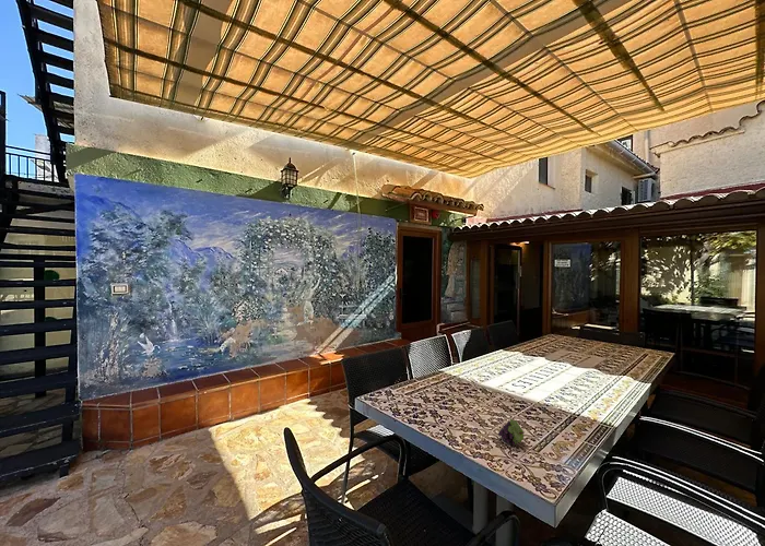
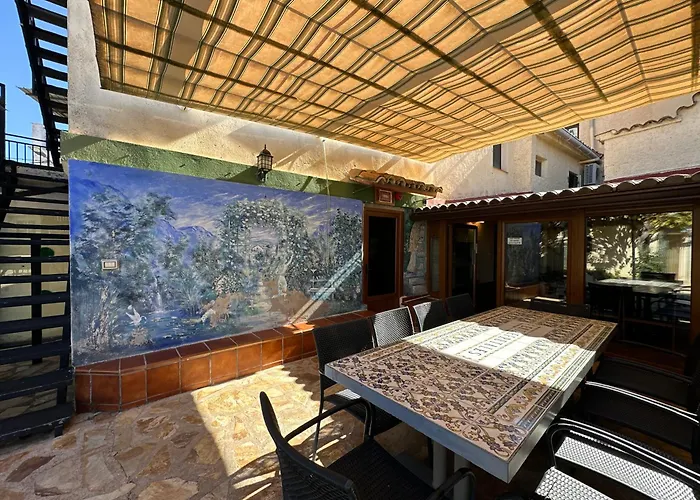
- fruit [497,417,526,446]
